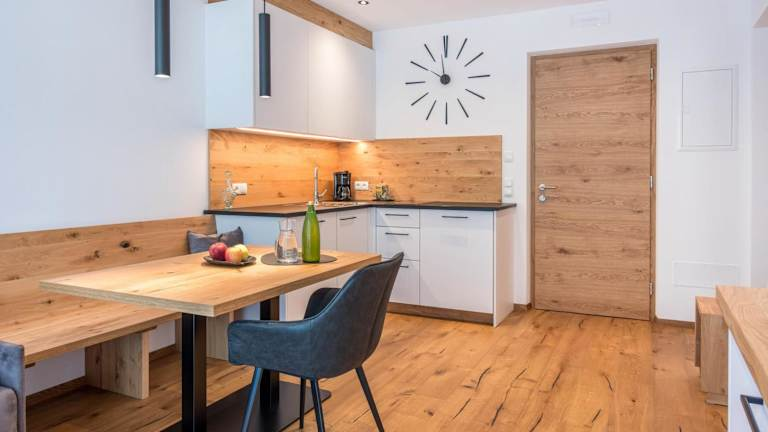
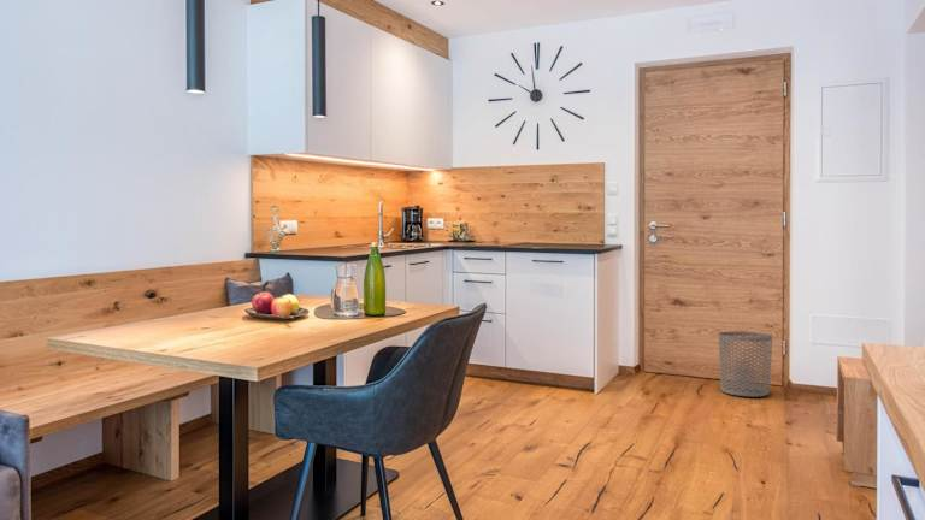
+ waste bin [718,331,773,398]
